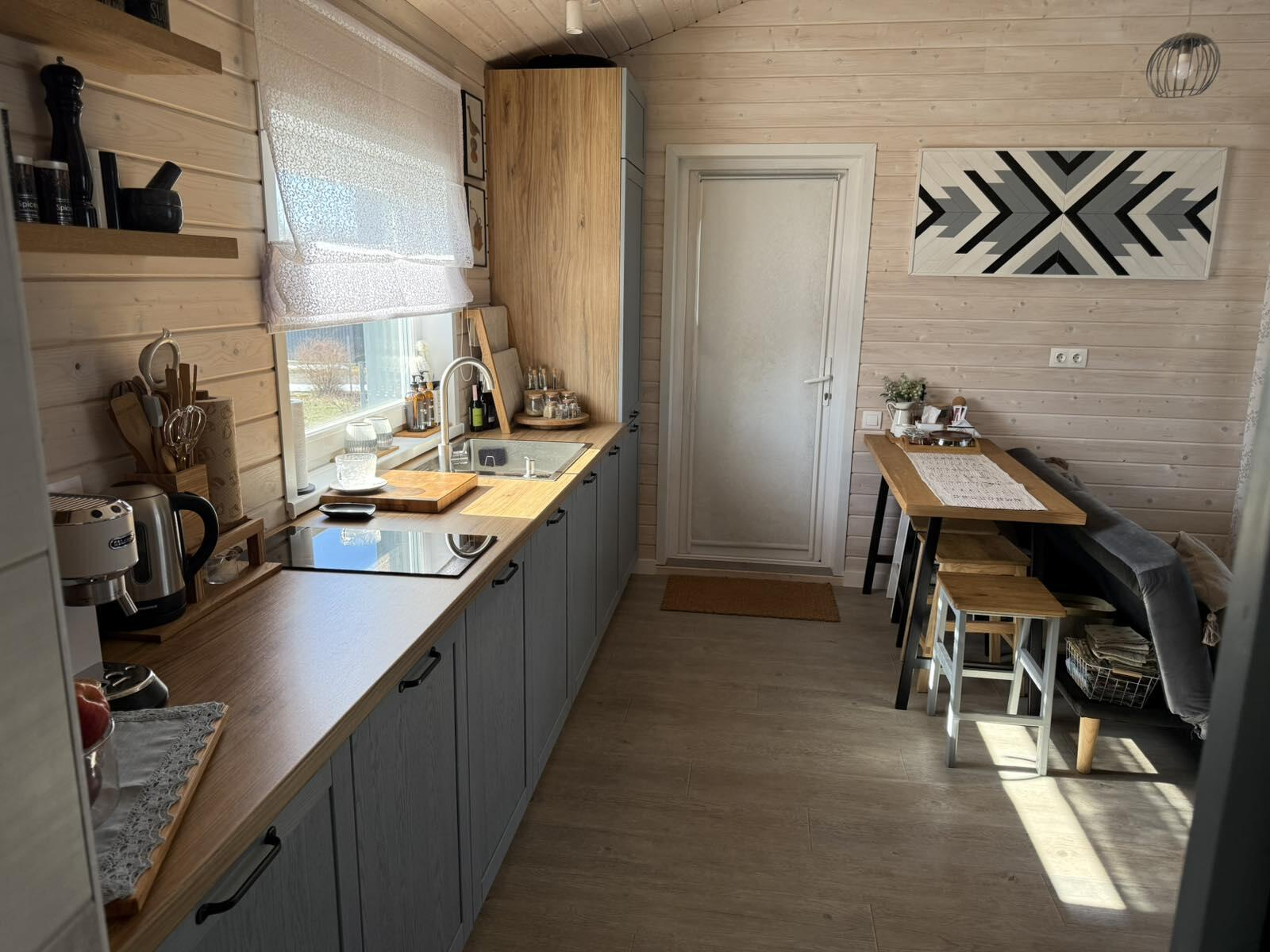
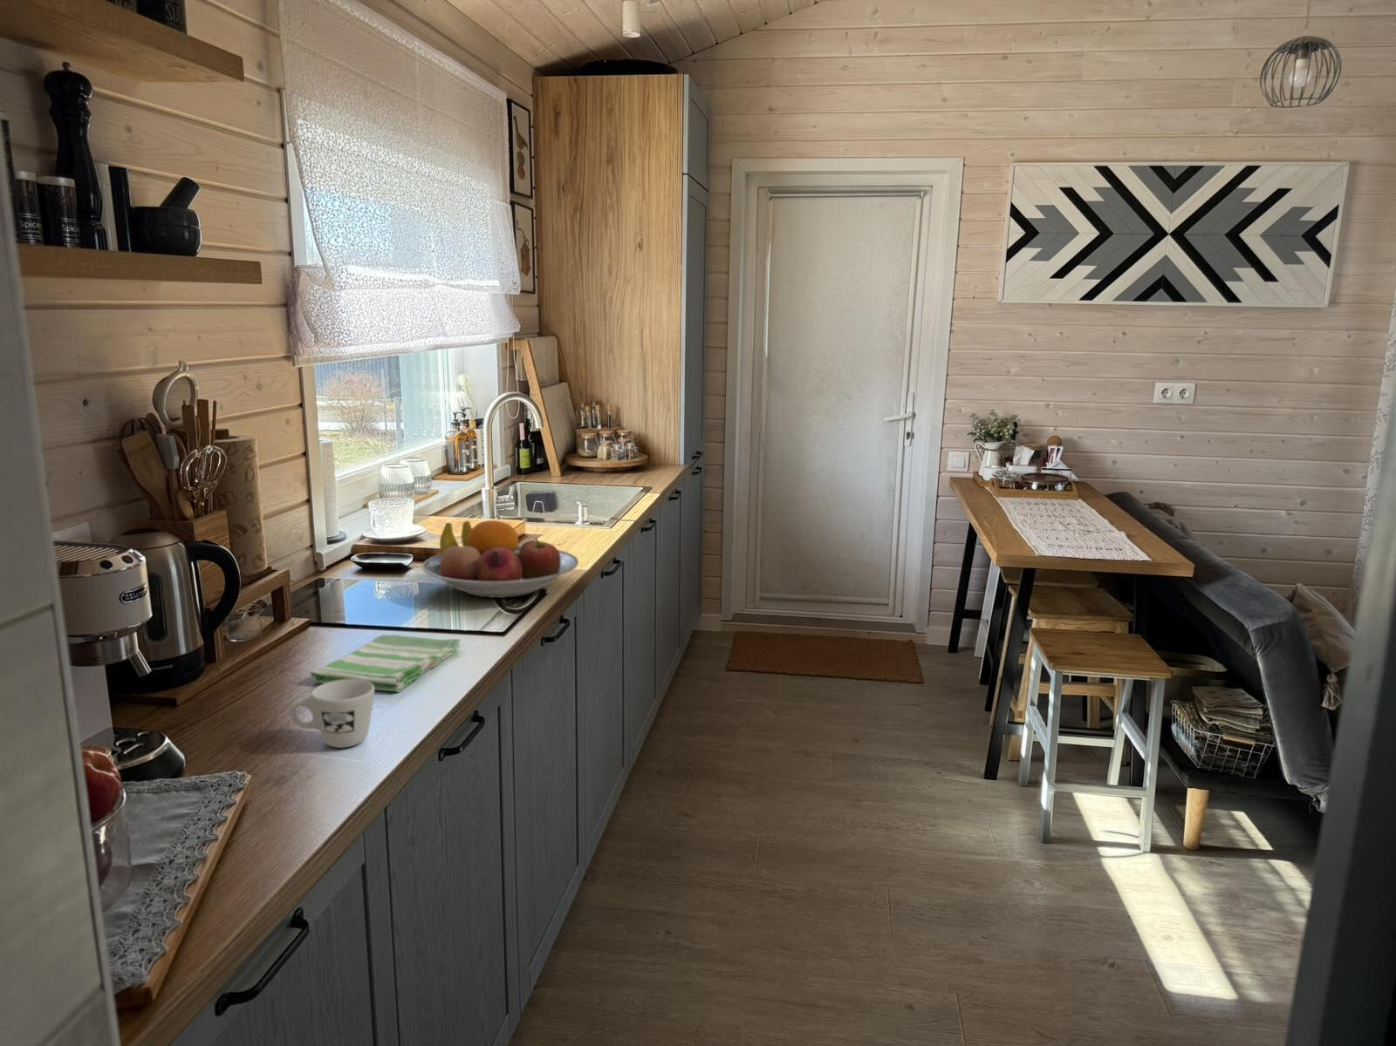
+ dish towel [308,634,462,693]
+ mug [288,679,375,748]
+ fruit bowl [421,520,579,599]
